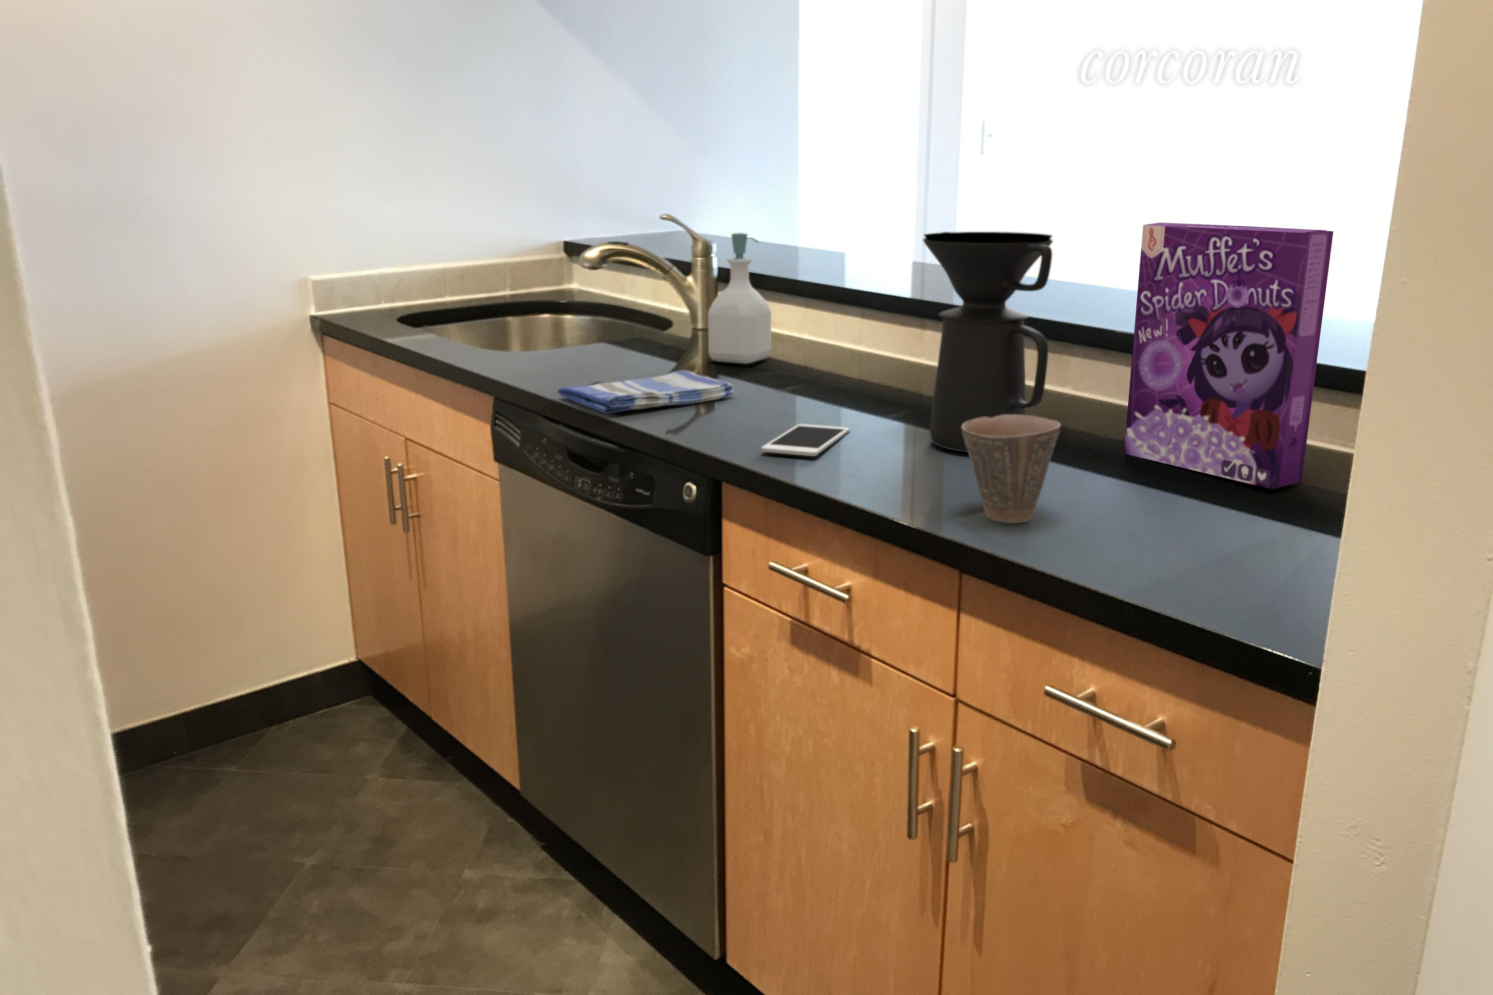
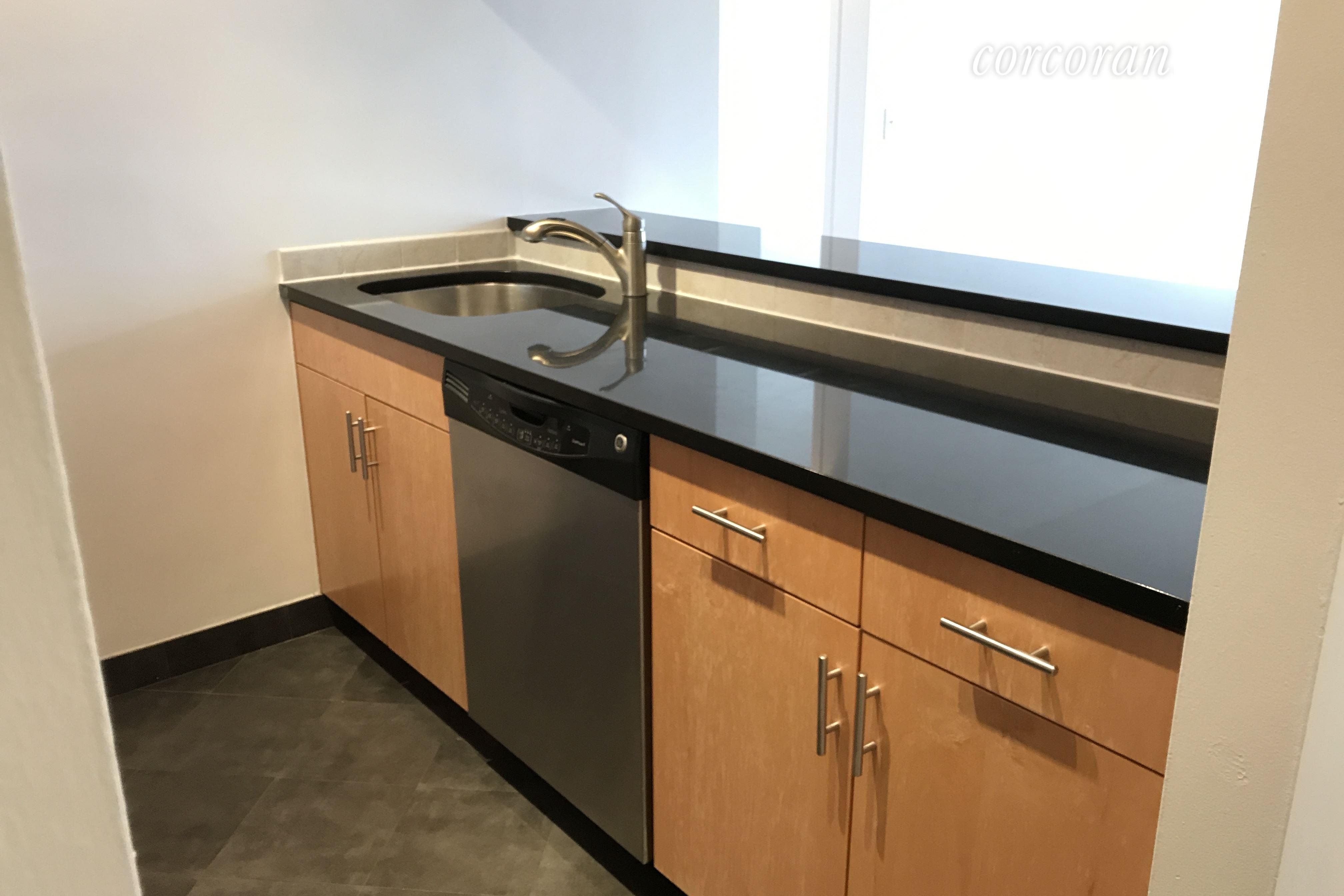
- coffee maker [922,231,1053,452]
- cup [961,414,1061,523]
- cereal box [1124,222,1334,490]
- soap bottle [708,232,772,364]
- cell phone [761,424,850,456]
- dish towel [557,370,734,414]
